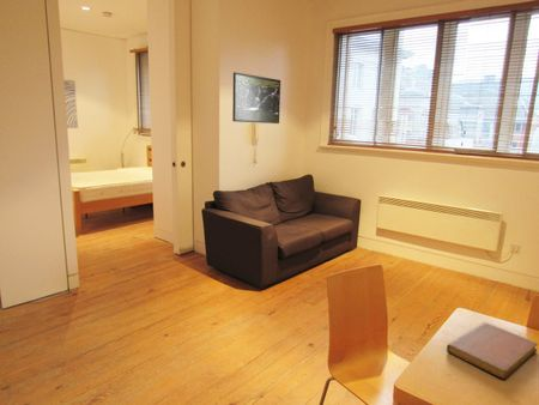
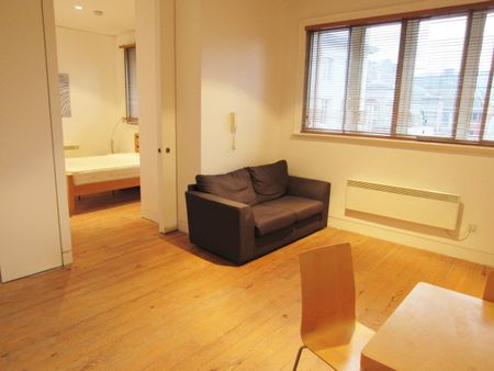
- notebook [446,321,539,380]
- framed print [231,71,281,125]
